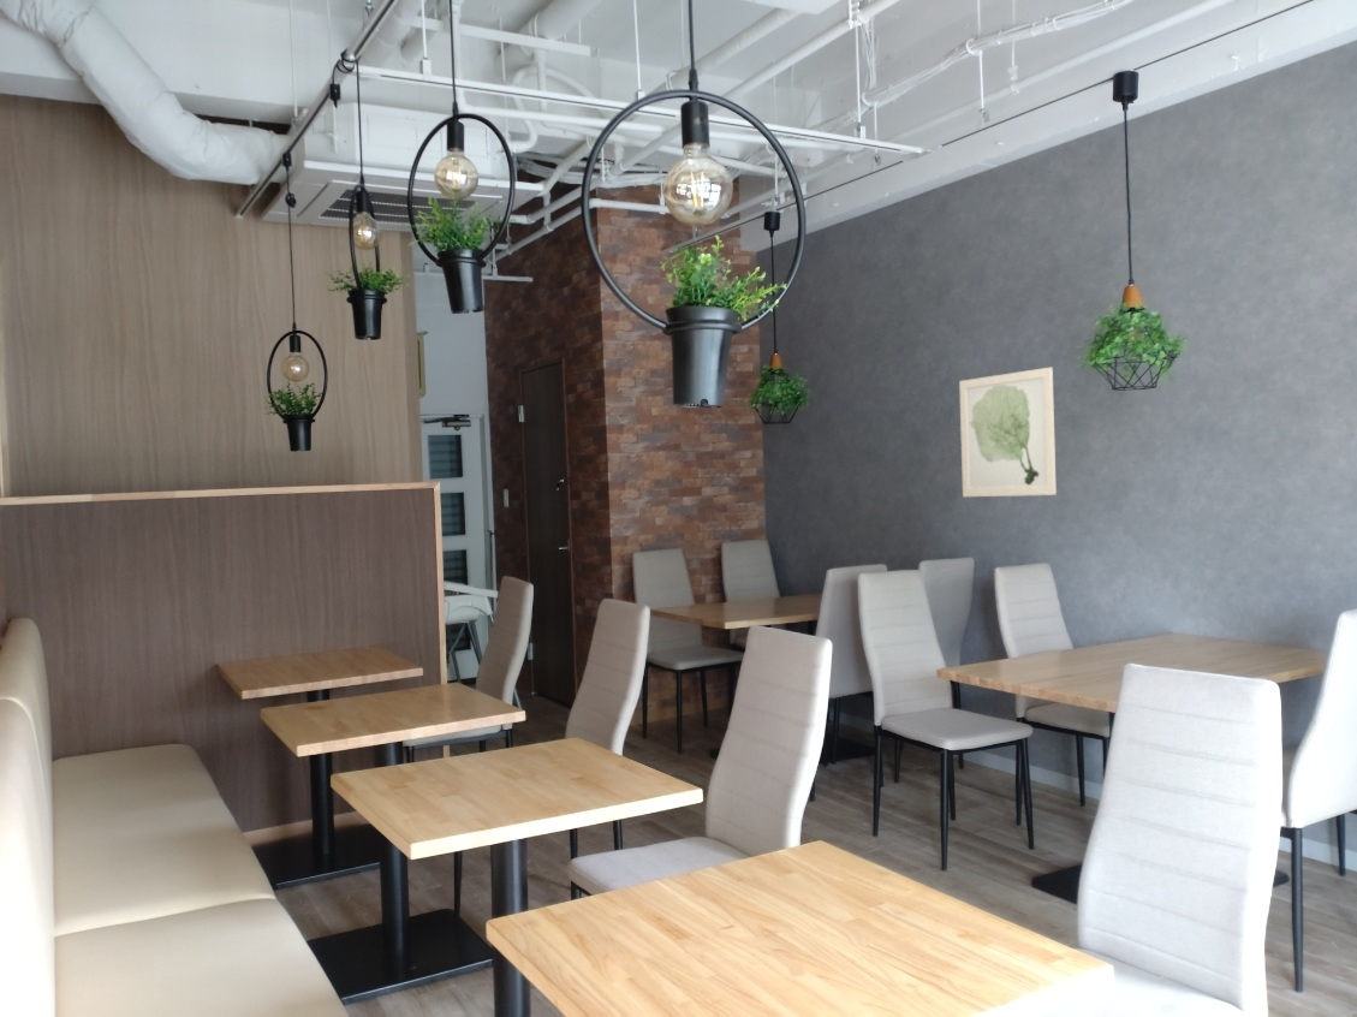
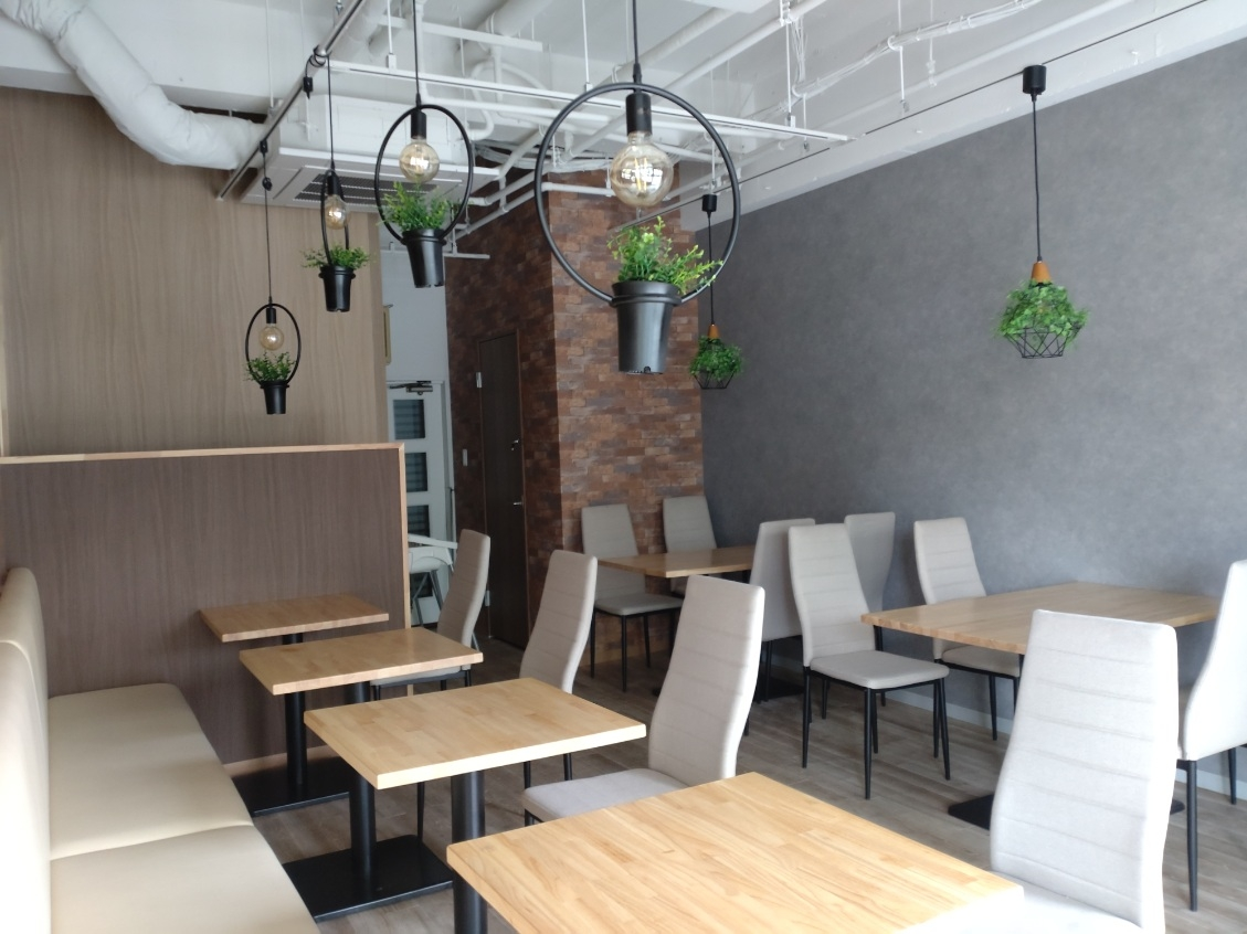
- wall art [958,367,1058,498]
